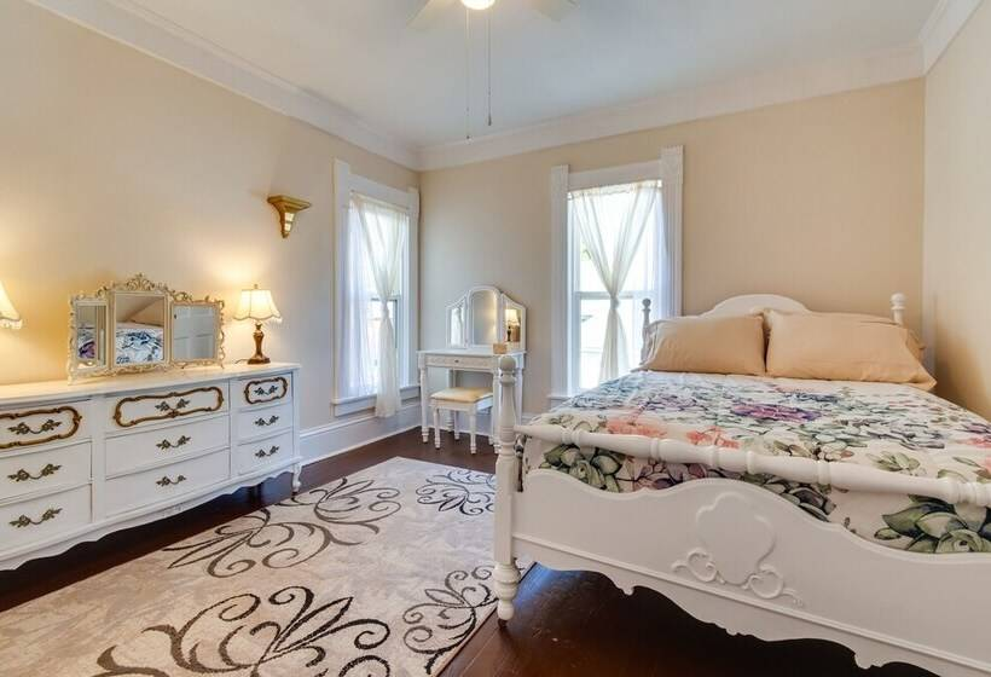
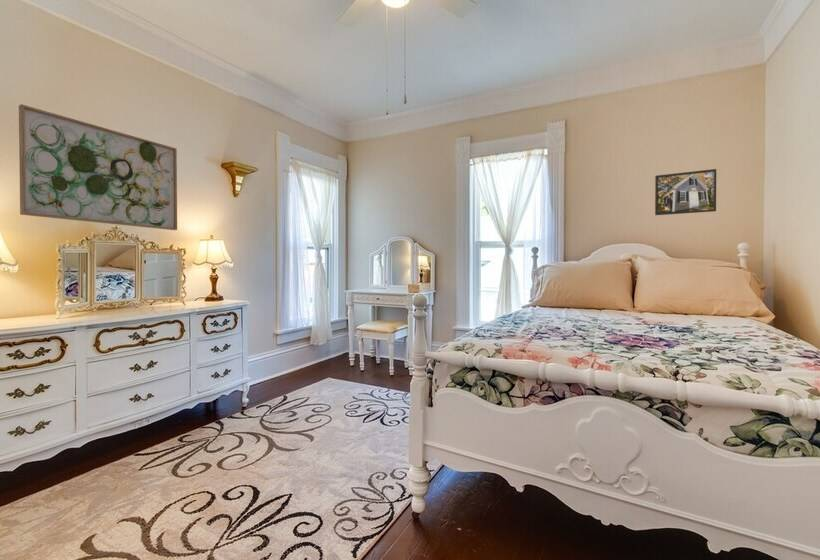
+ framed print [654,168,717,216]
+ wall art [18,103,178,231]
